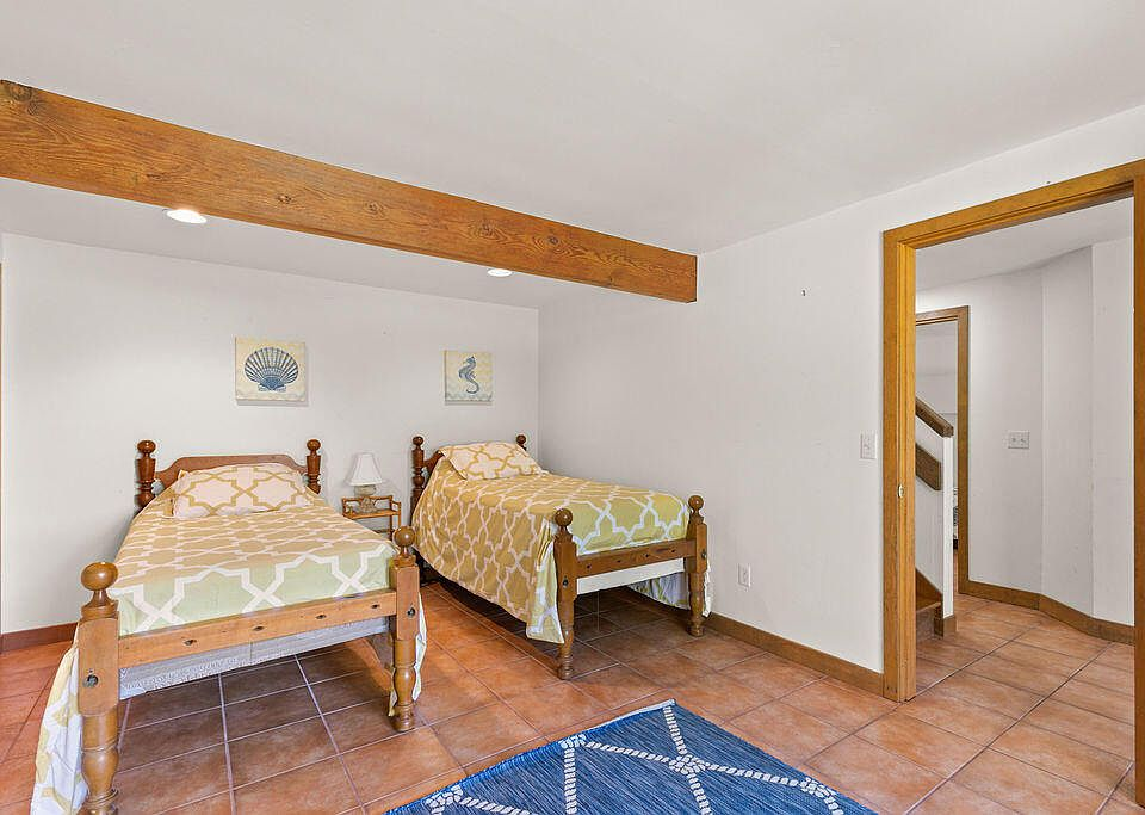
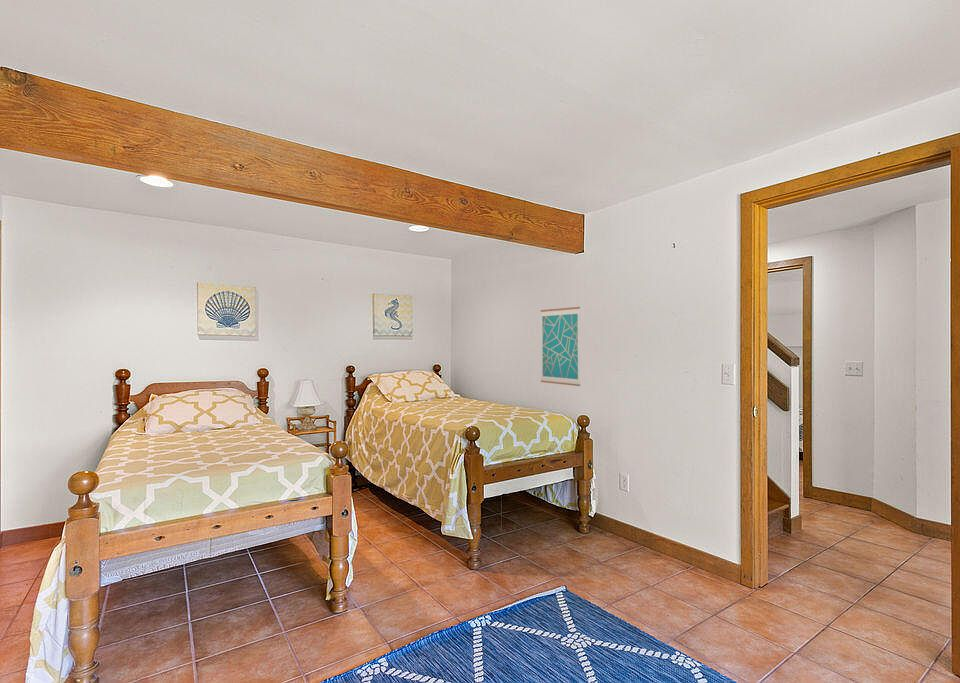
+ wall art [540,306,581,387]
